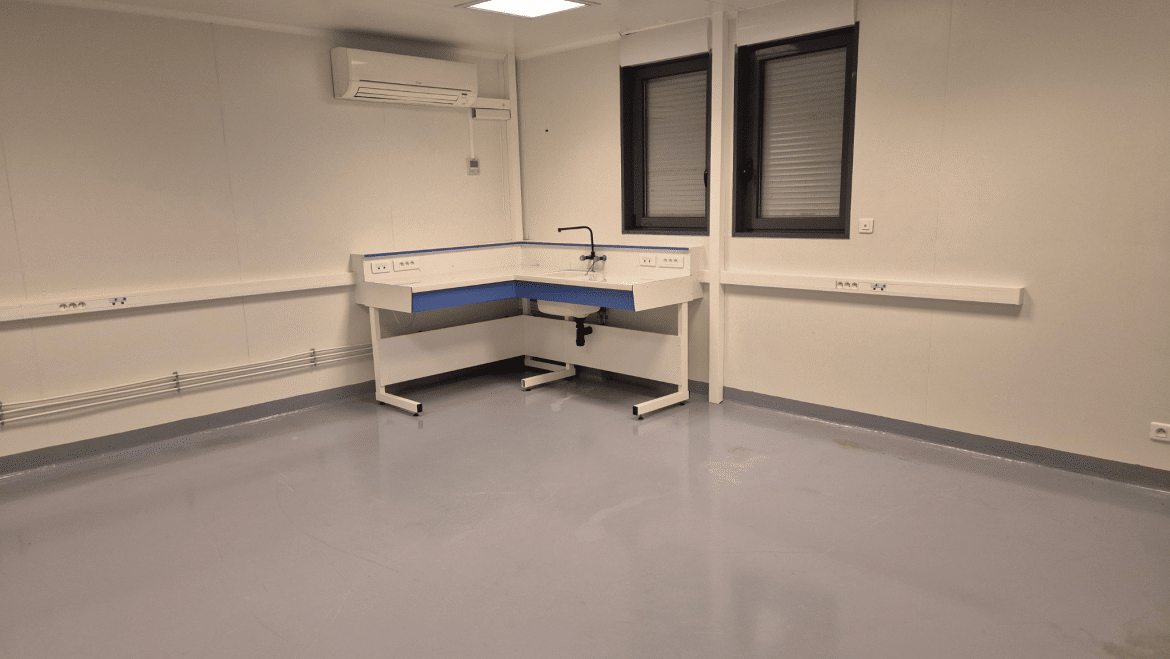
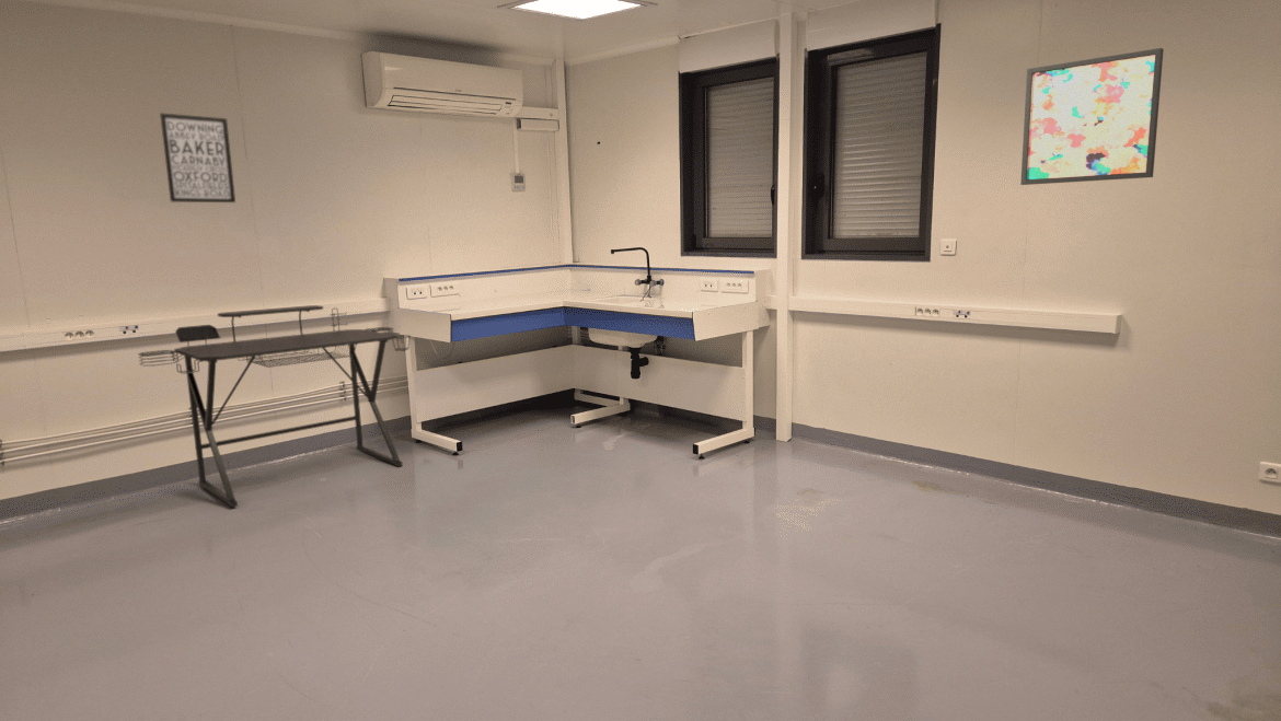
+ desk [137,304,412,509]
+ wall art [1019,47,1165,186]
+ wall art [159,112,236,203]
